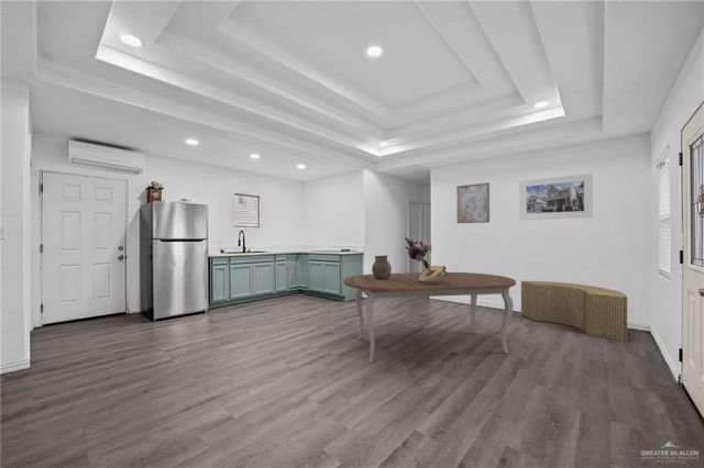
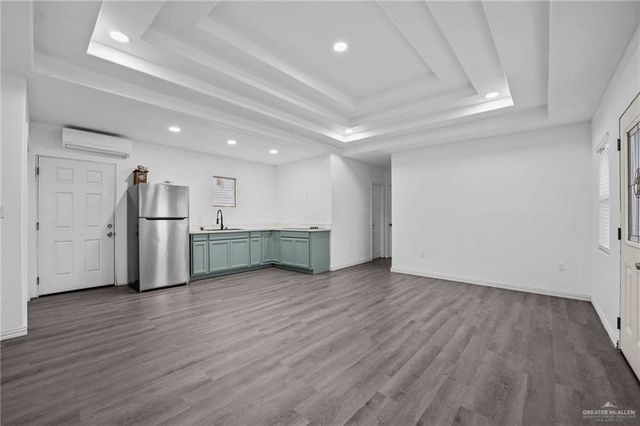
- bench [520,280,628,343]
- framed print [519,172,594,221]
- bouquet [404,236,448,283]
- ceramic pot [371,255,393,279]
- wall art [455,181,491,224]
- dining table [343,271,517,363]
